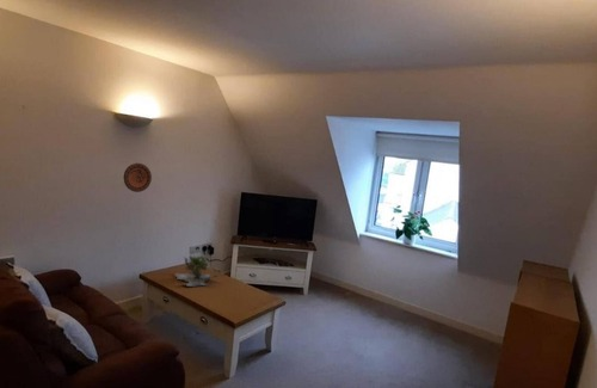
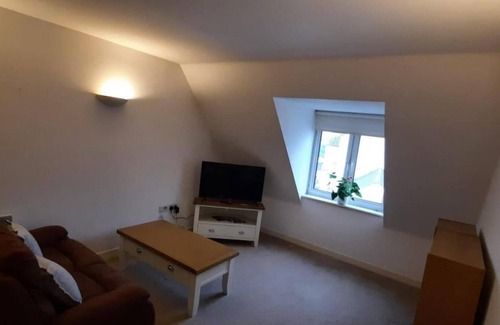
- plant [173,254,220,288]
- decorative plate [123,162,153,193]
